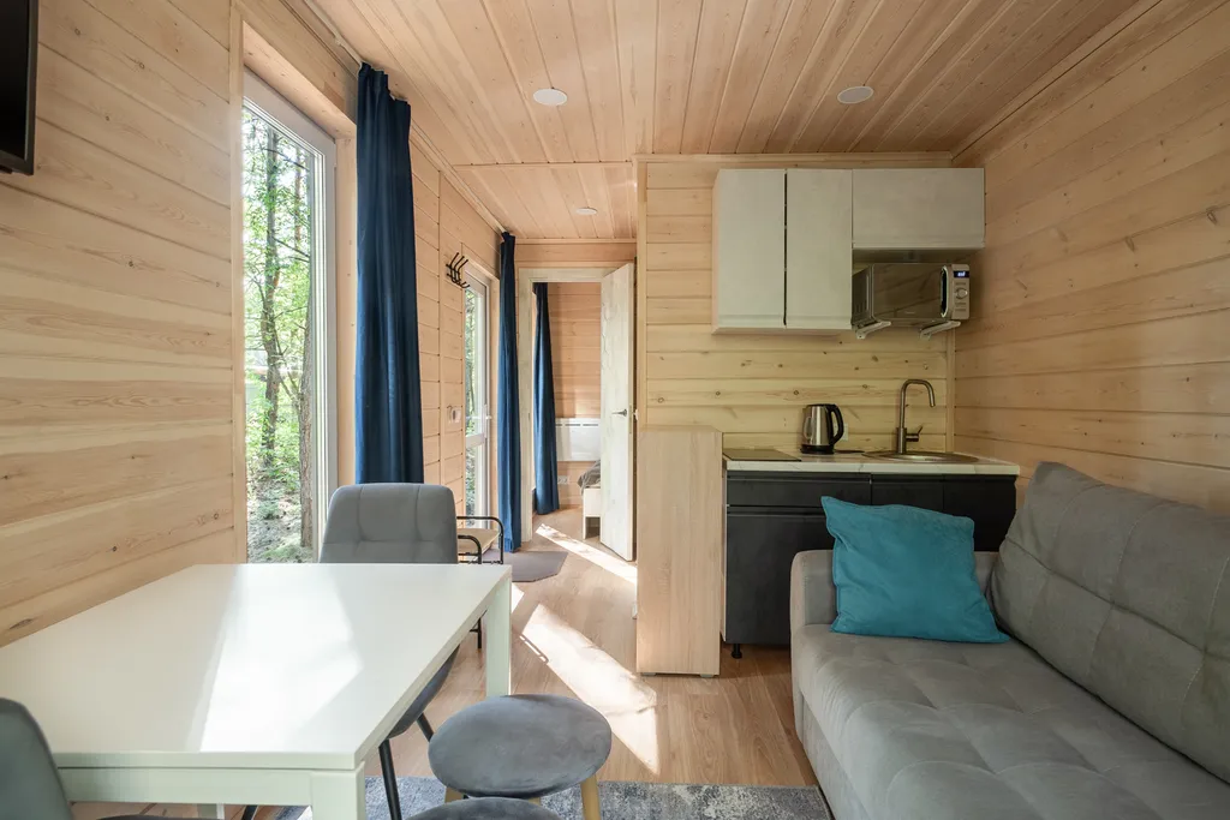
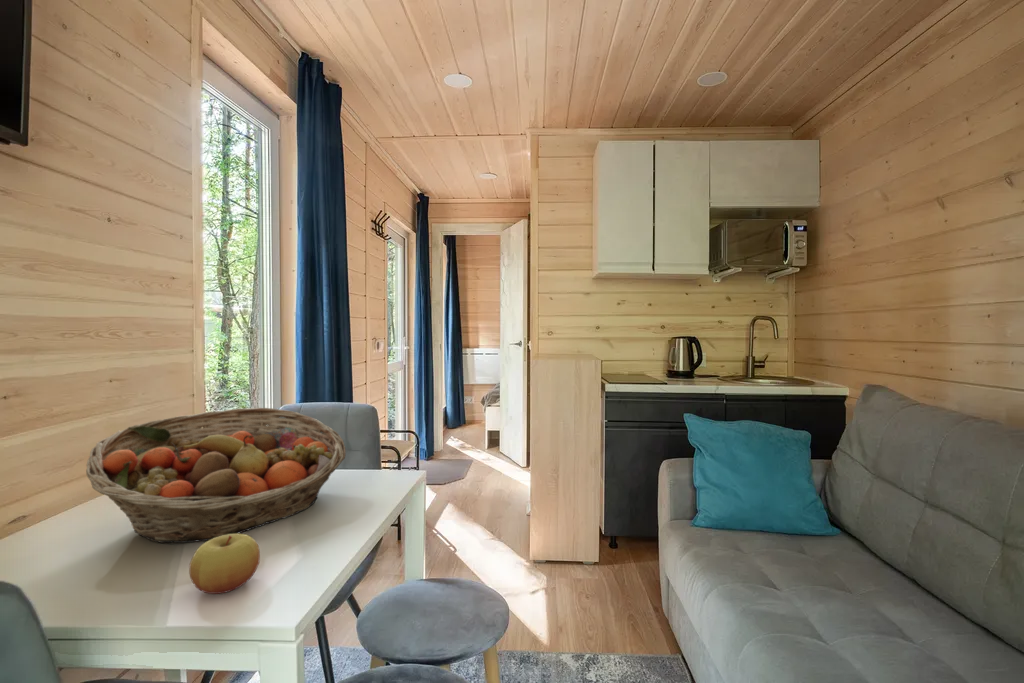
+ fruit basket [85,407,347,544]
+ apple [188,533,261,595]
